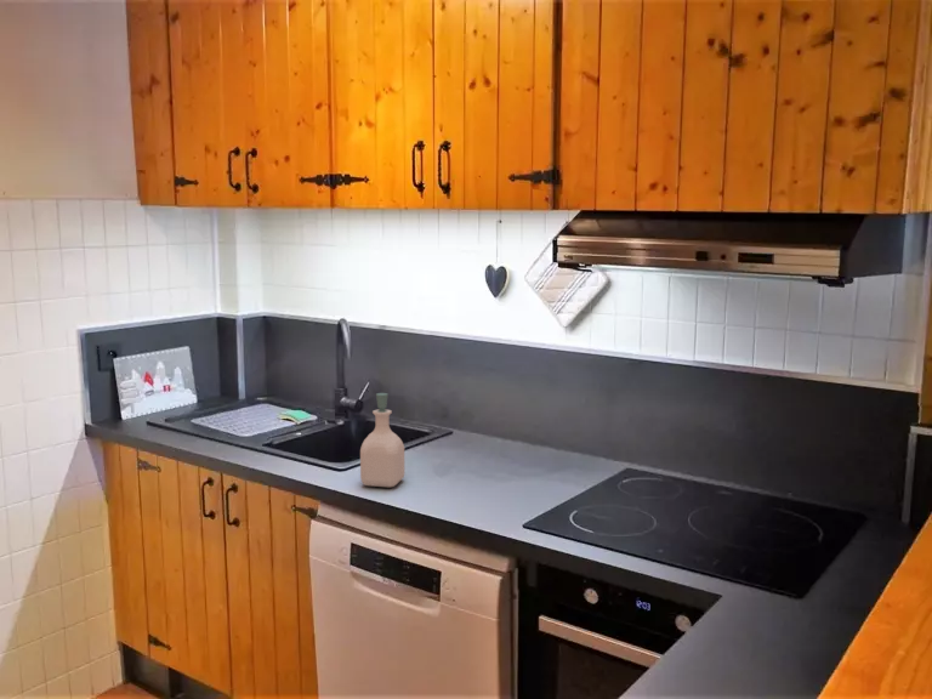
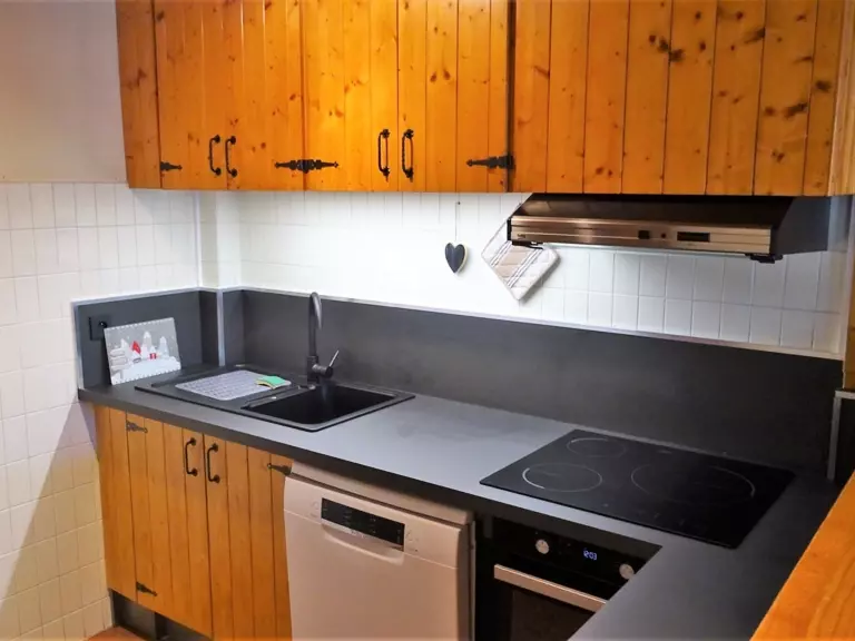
- soap bottle [359,392,405,488]
